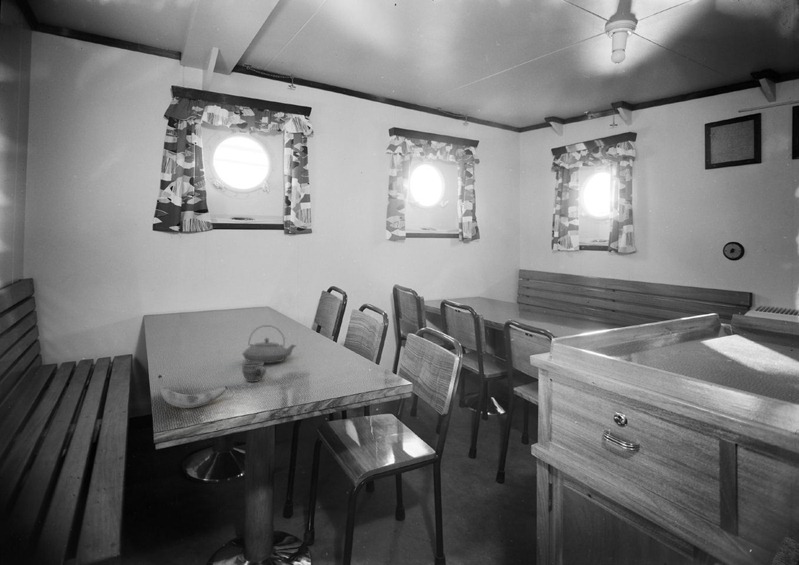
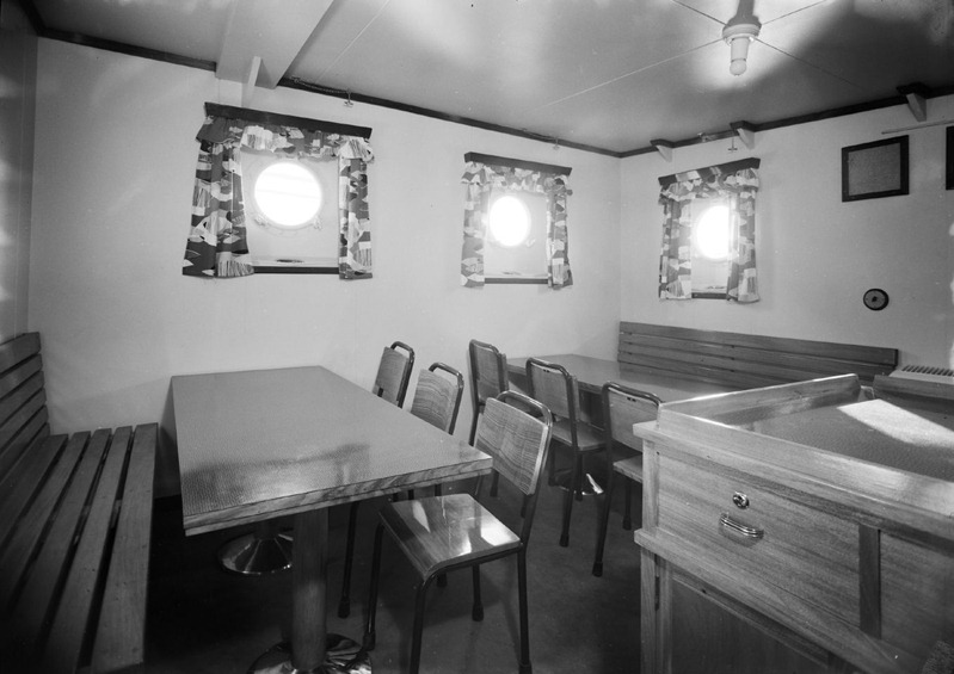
- banana [157,374,228,409]
- teapot [241,324,297,364]
- cup [241,361,267,383]
